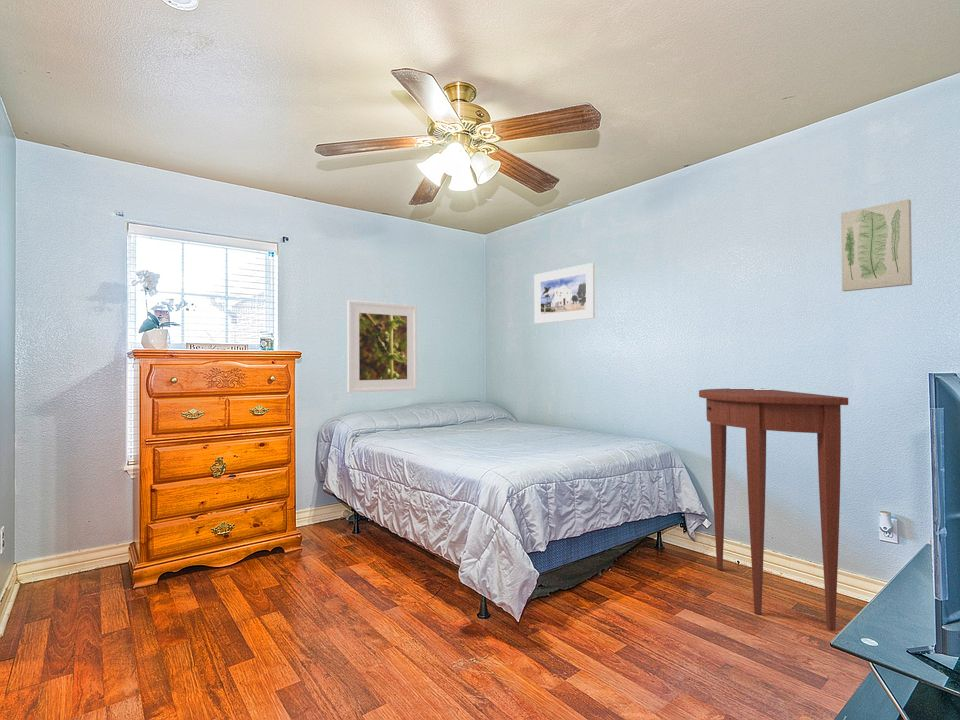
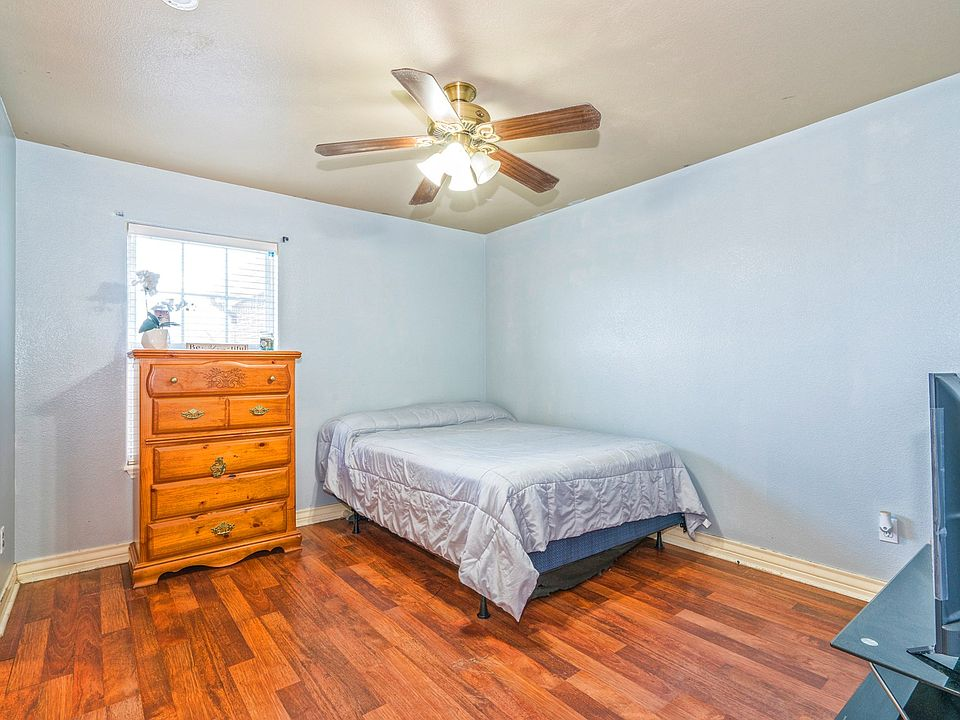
- console table [698,388,849,632]
- wall art [840,198,913,292]
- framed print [533,262,596,325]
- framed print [346,299,418,394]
